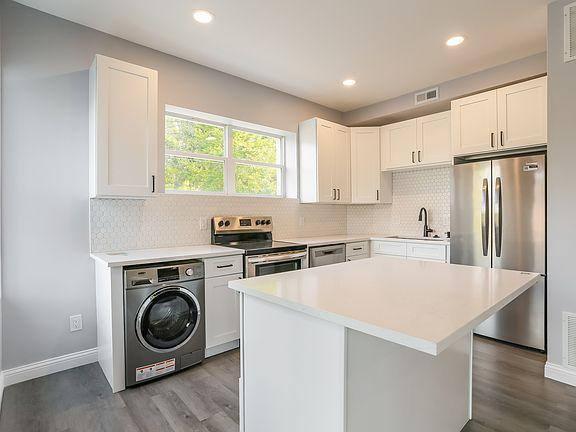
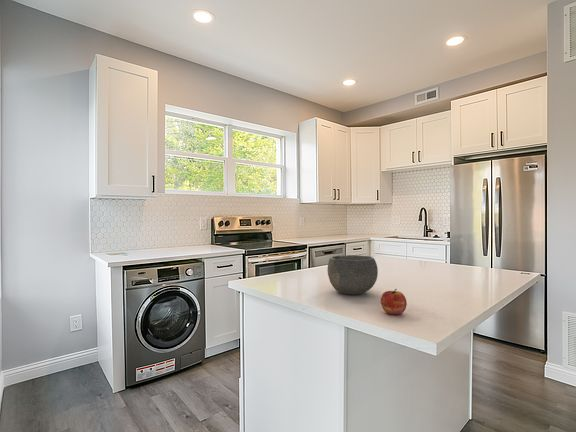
+ apple [380,288,408,316]
+ bowl [327,254,379,296]
